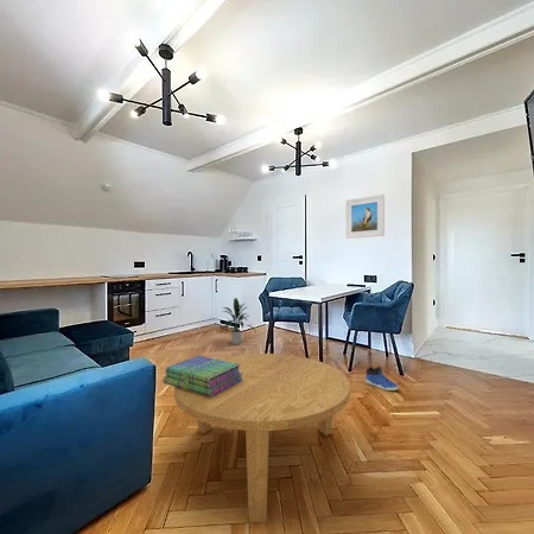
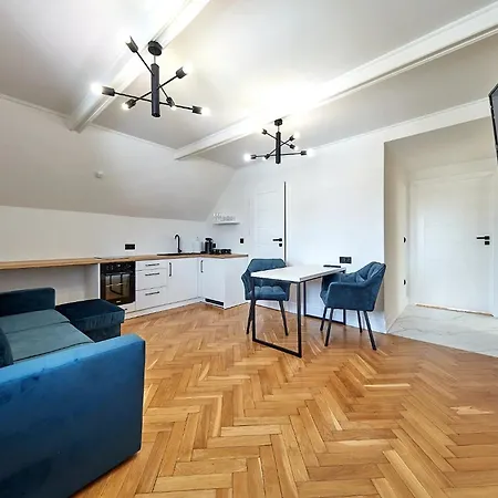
- stack of books [161,355,243,398]
- indoor plant [220,297,256,345]
- sneaker [364,365,400,392]
- coffee table [173,352,351,523]
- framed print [345,193,386,240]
